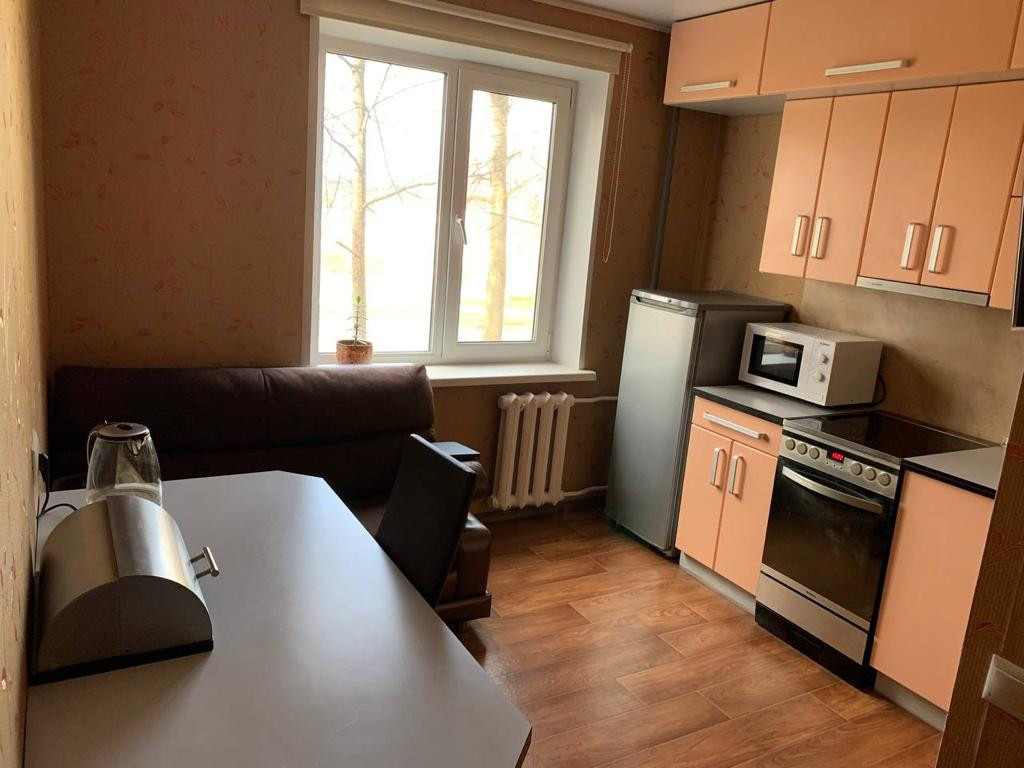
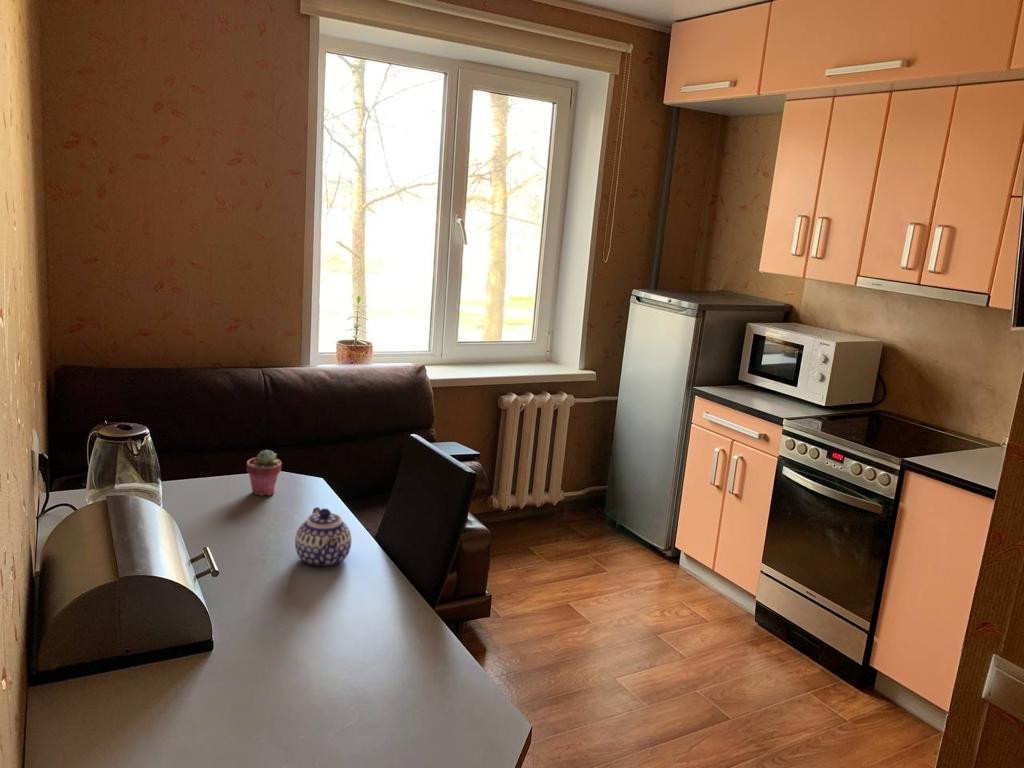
+ potted succulent [245,449,283,497]
+ teapot [294,506,353,567]
